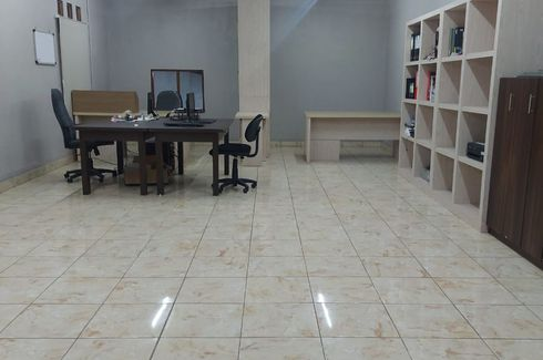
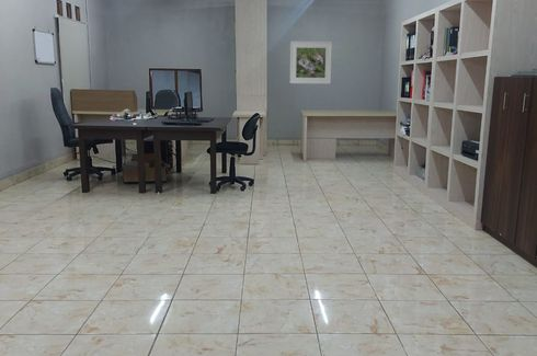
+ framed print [289,41,333,85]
